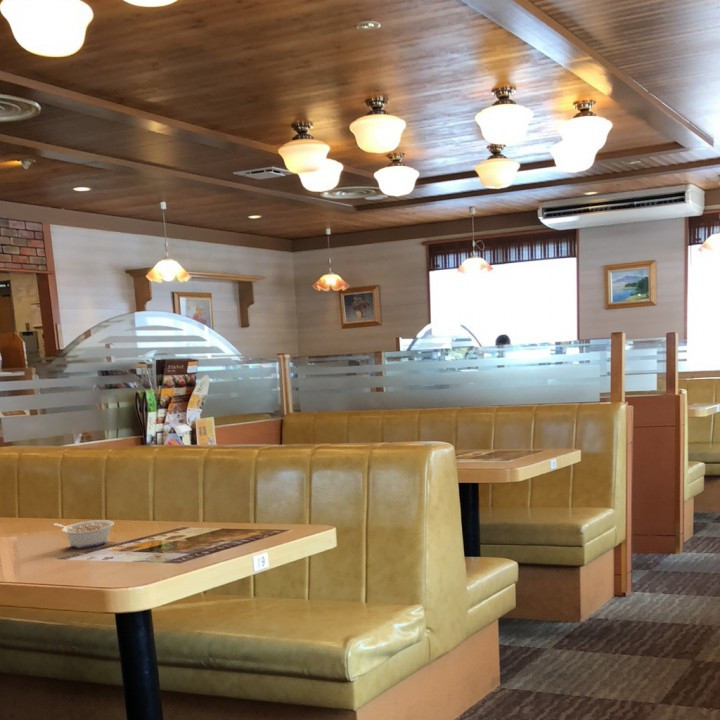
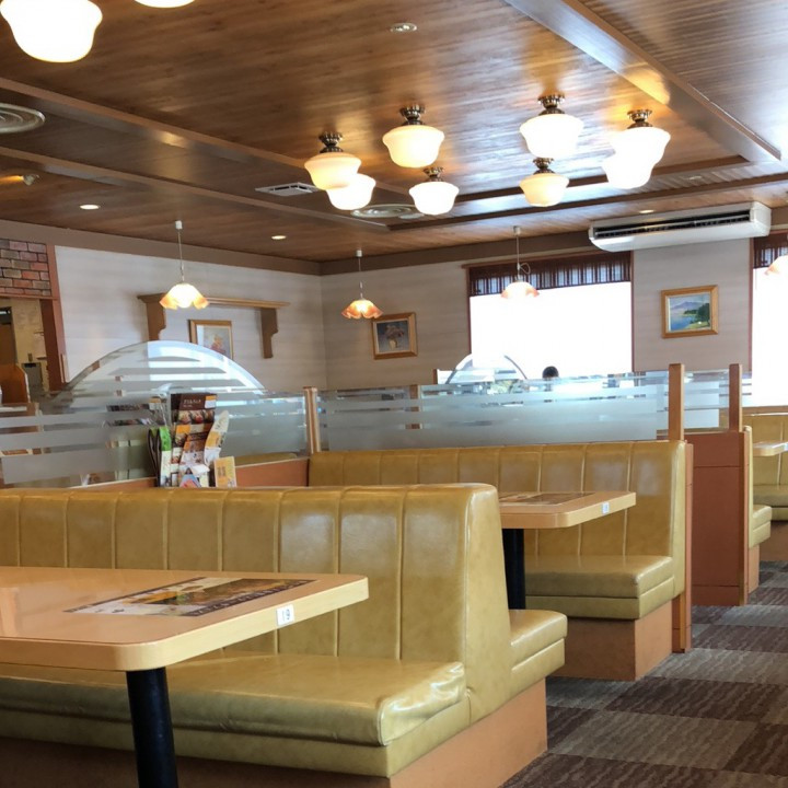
- legume [53,519,115,549]
